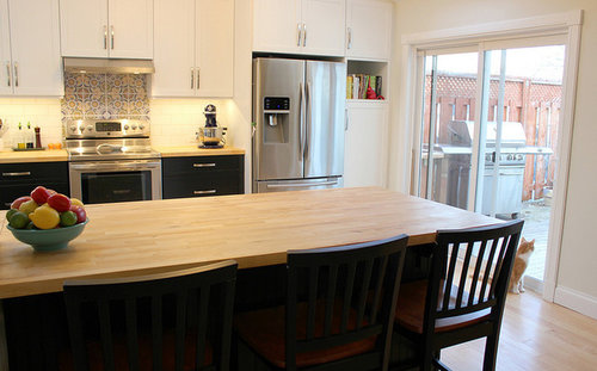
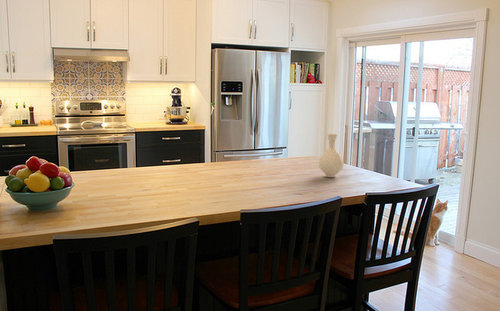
+ vase [318,133,344,178]
